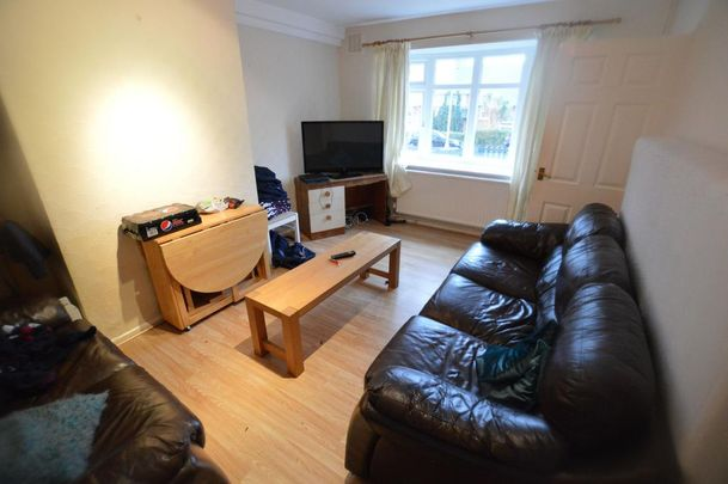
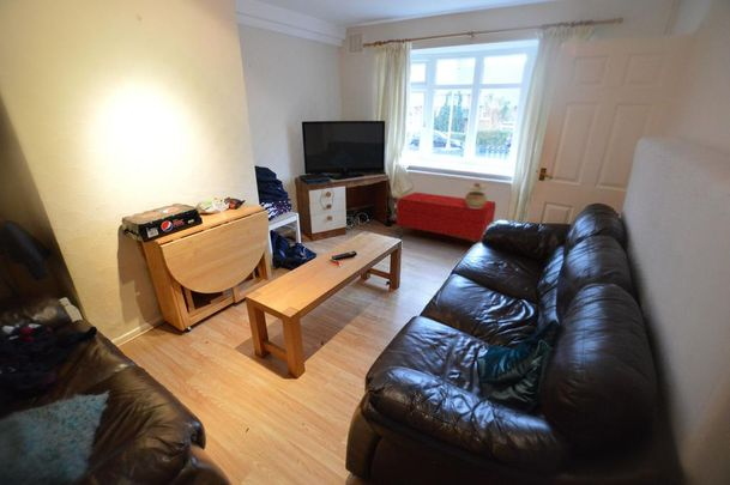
+ bench [396,192,496,245]
+ ceramic pot [464,181,488,208]
